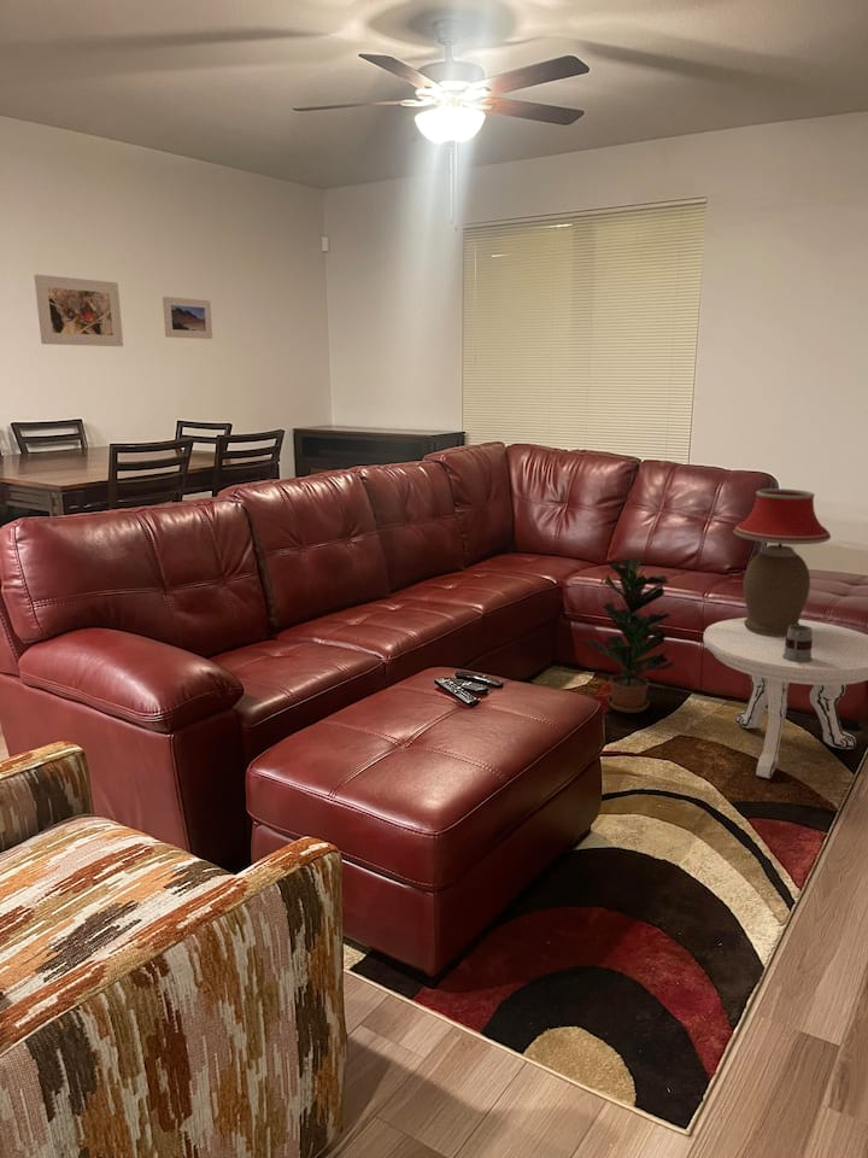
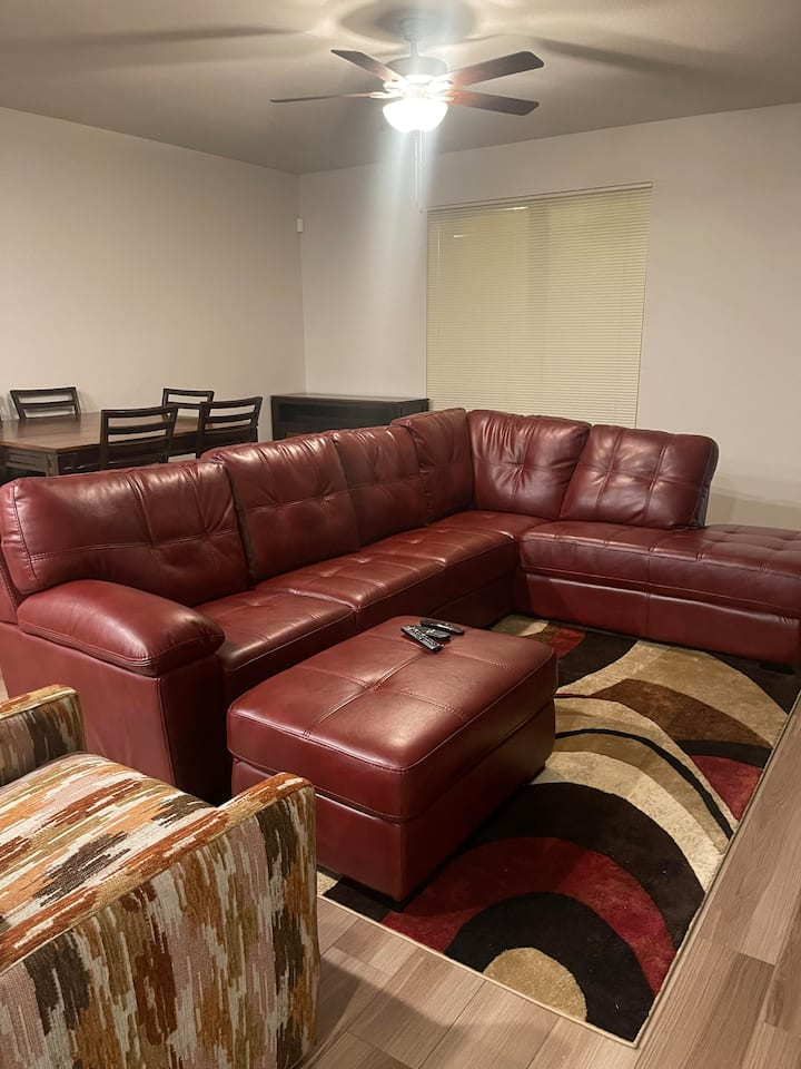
- mug [782,625,813,662]
- table lamp [732,487,832,637]
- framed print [162,296,213,340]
- side table [702,616,868,779]
- potted plant [583,557,679,714]
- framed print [33,274,124,347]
